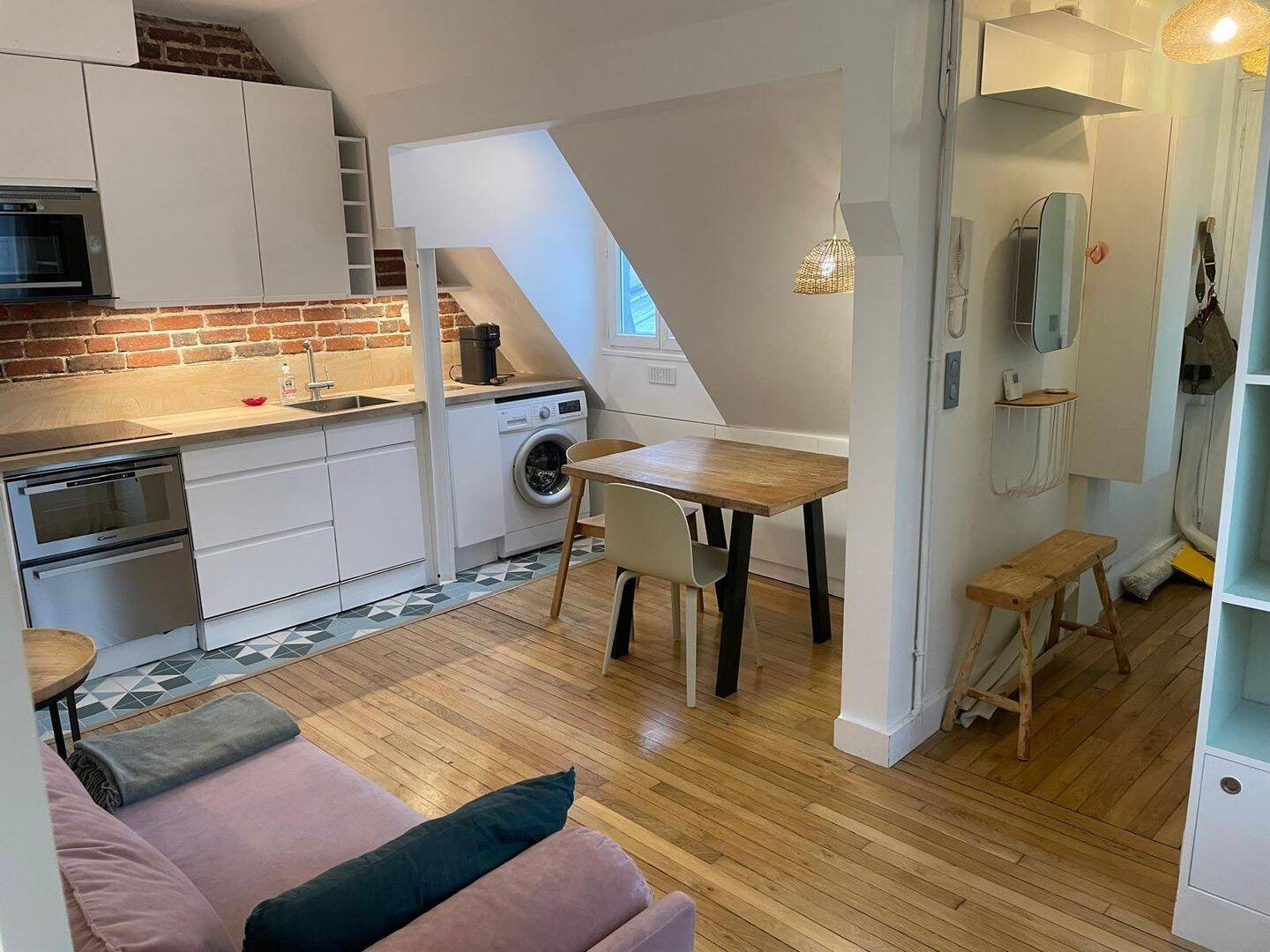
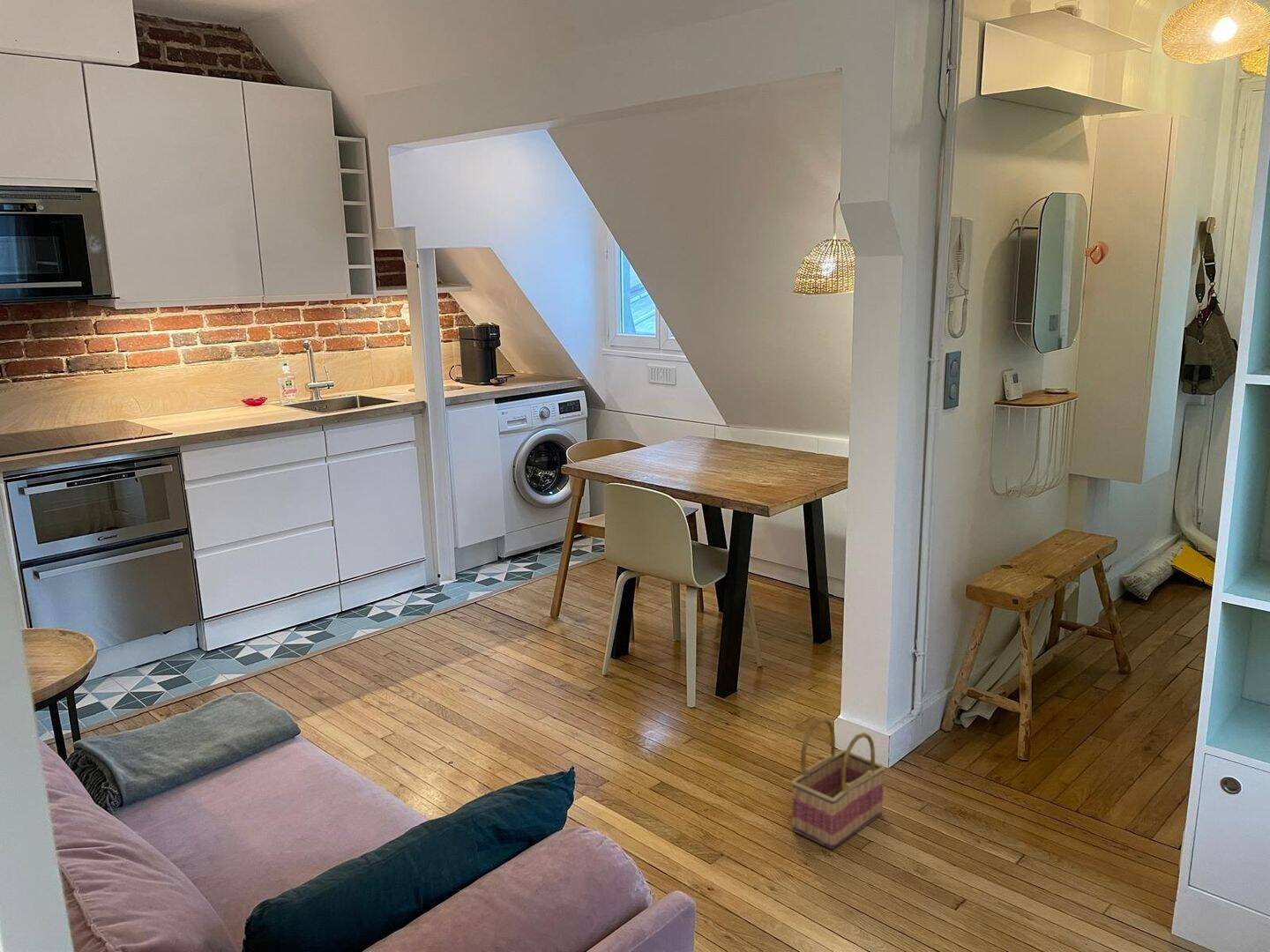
+ basket [790,717,886,850]
